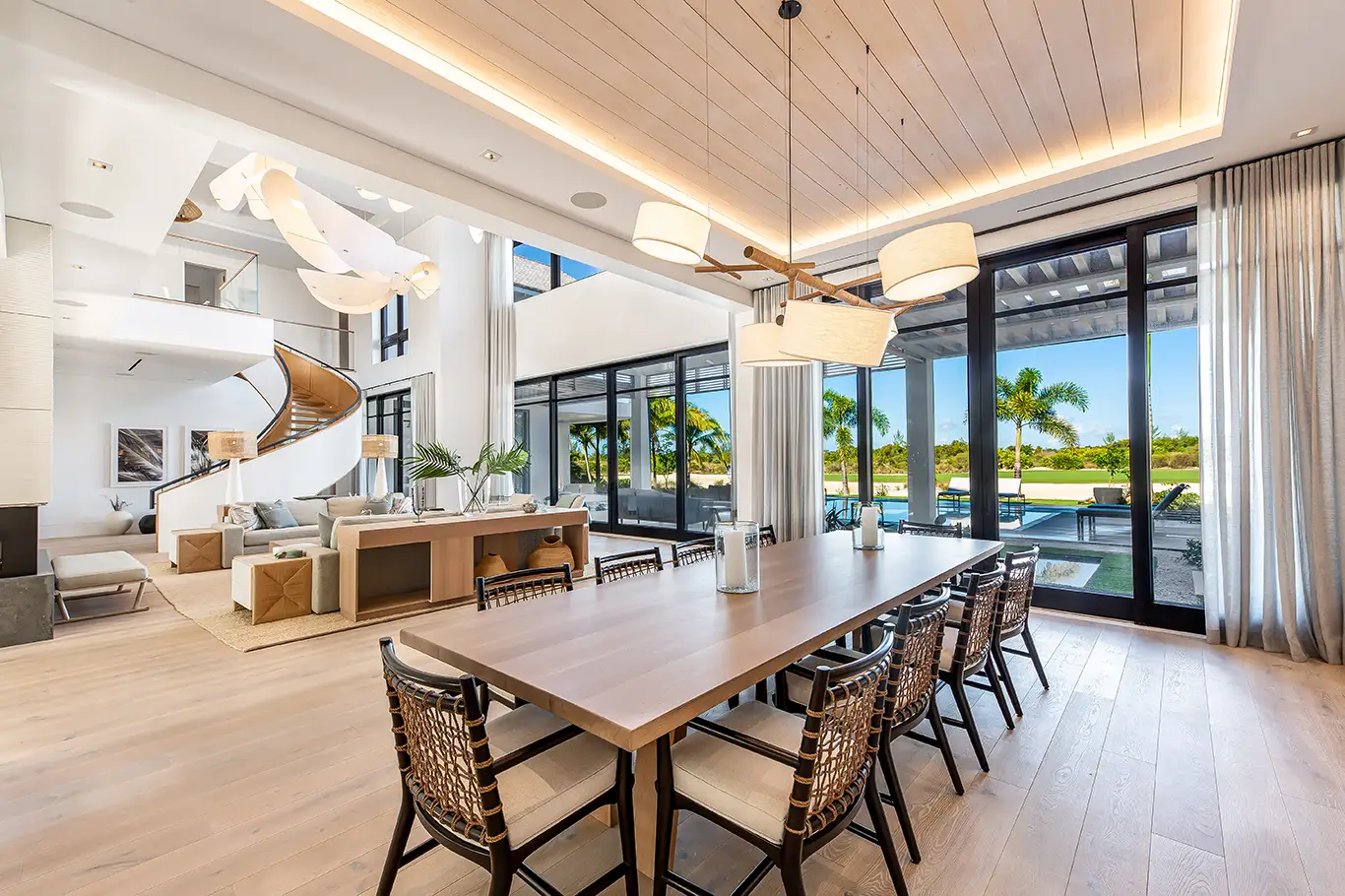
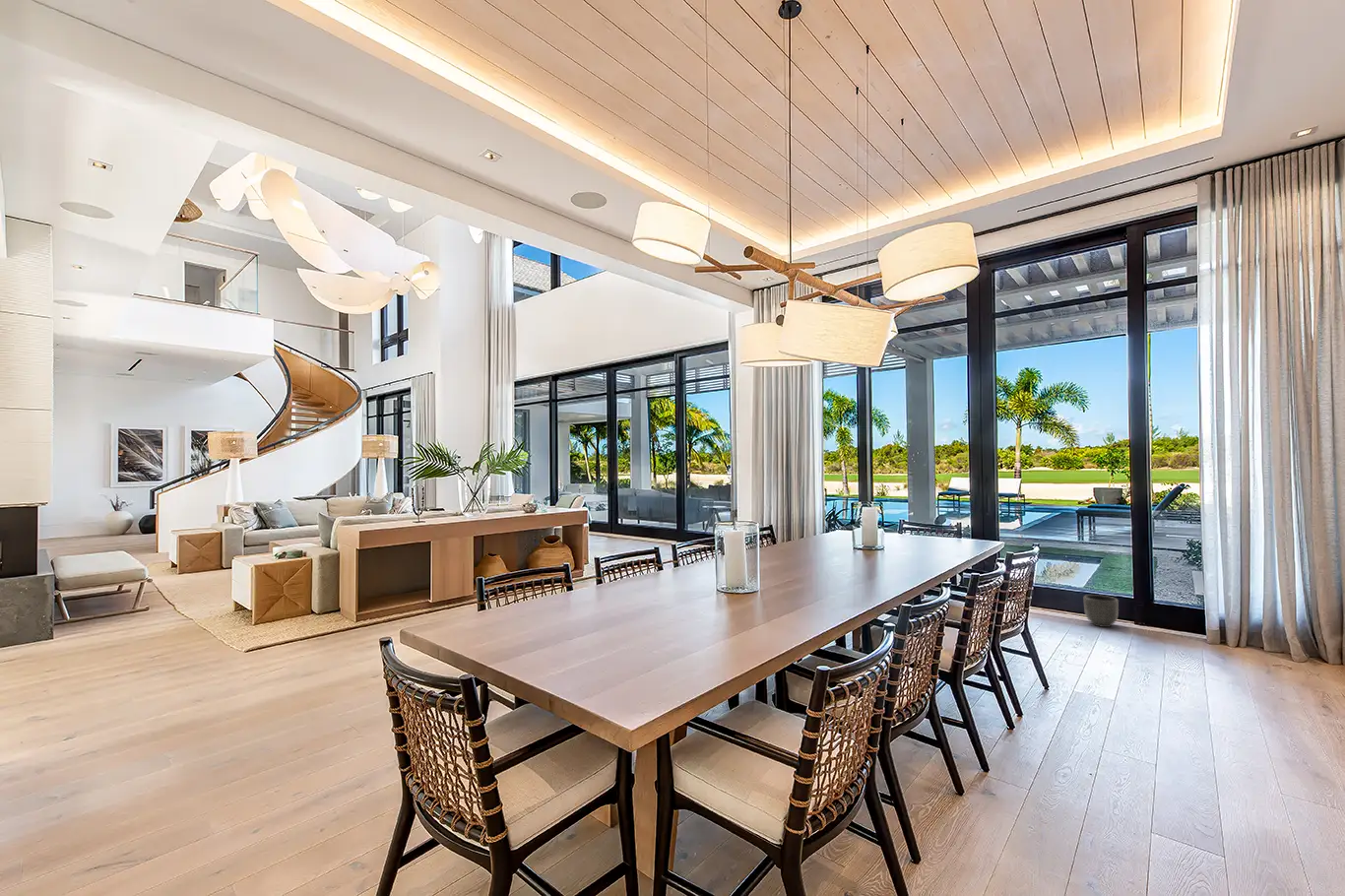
+ planter [1083,594,1120,628]
